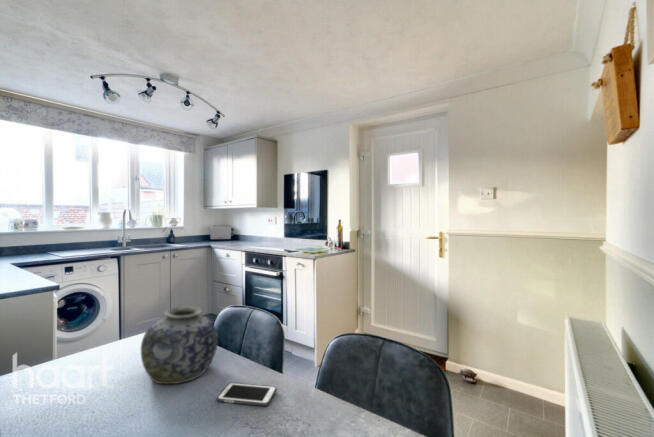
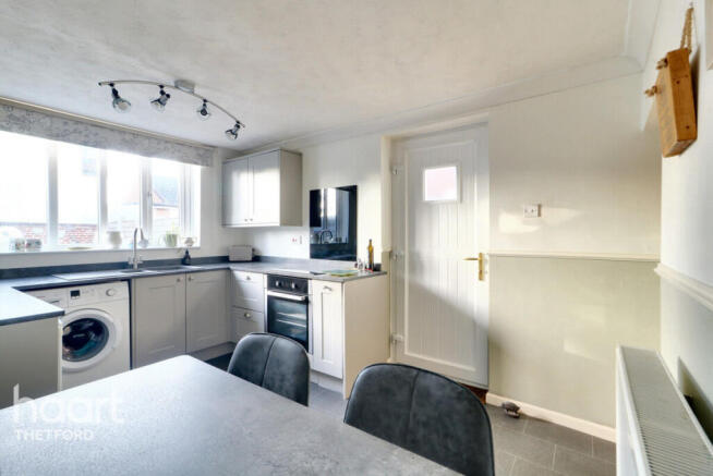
- vase [140,305,219,385]
- cell phone [216,382,277,407]
